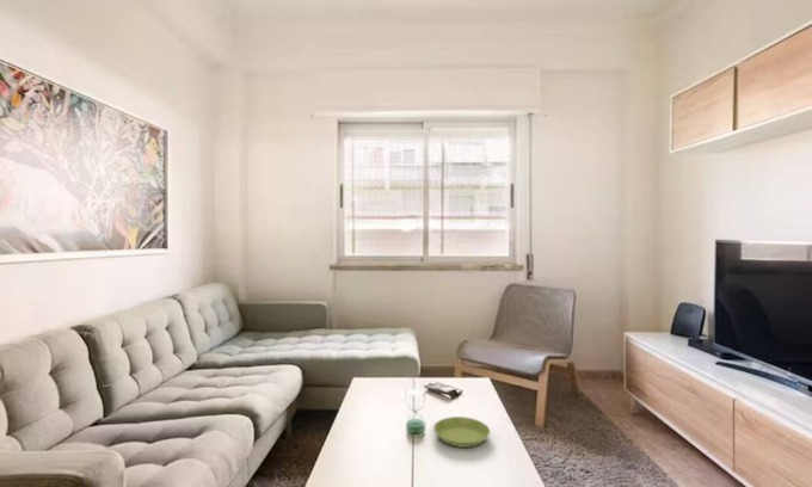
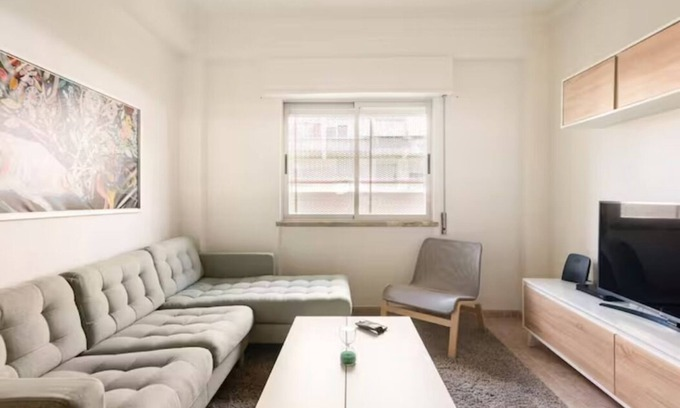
- saucer [432,415,491,449]
